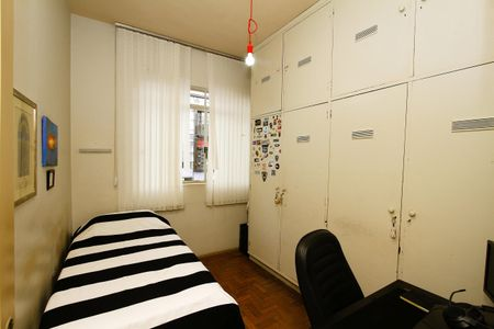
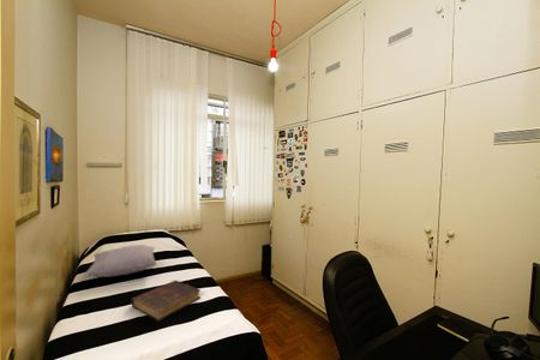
+ pillow [84,244,157,278]
+ book [130,280,202,322]
